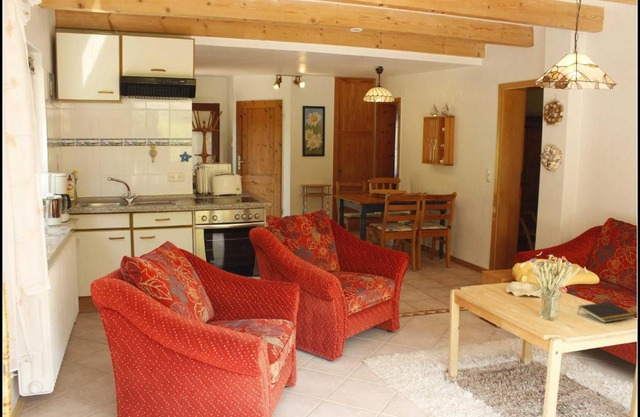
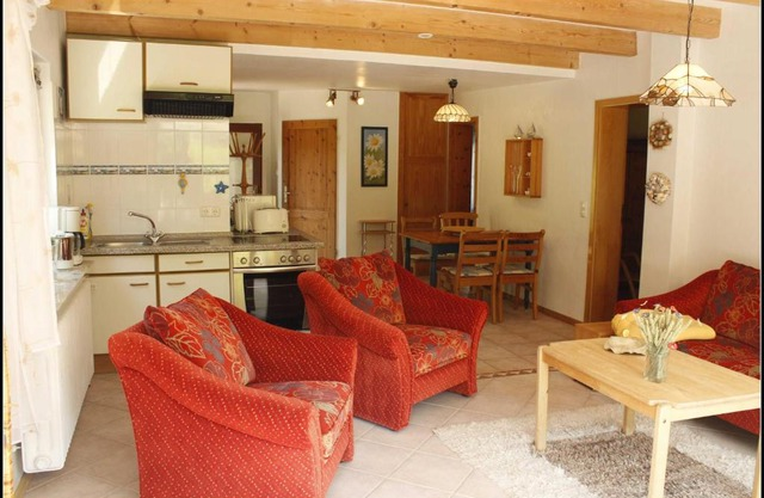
- notepad [577,301,637,324]
